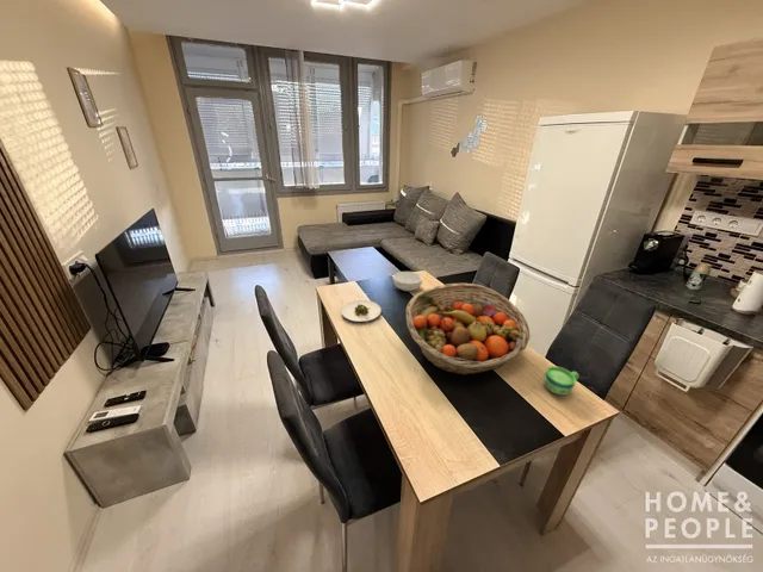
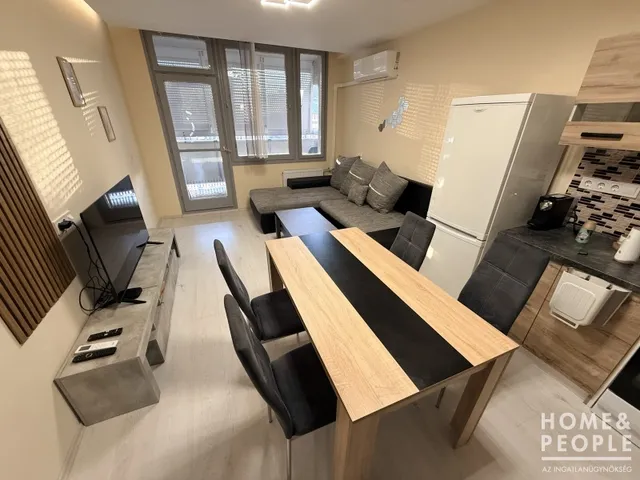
- cup [544,366,579,397]
- fruit basket [405,282,532,377]
- cereal bowl [392,271,423,292]
- salad plate [341,299,383,324]
